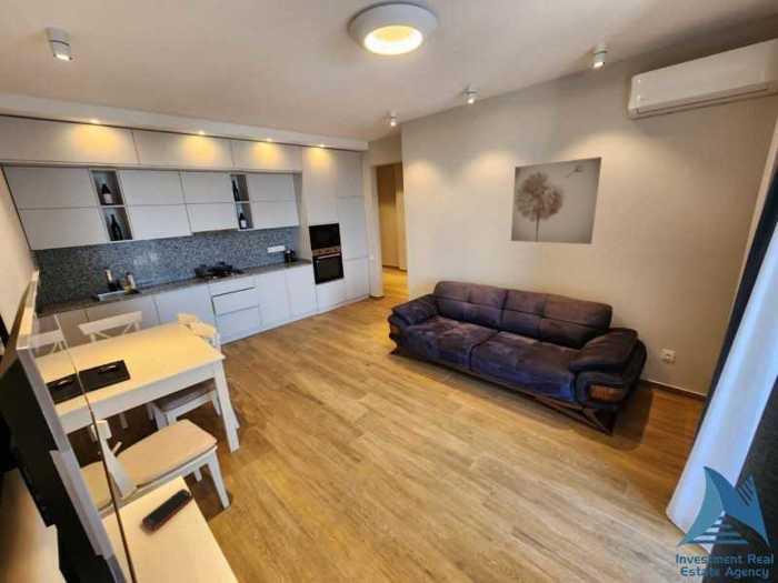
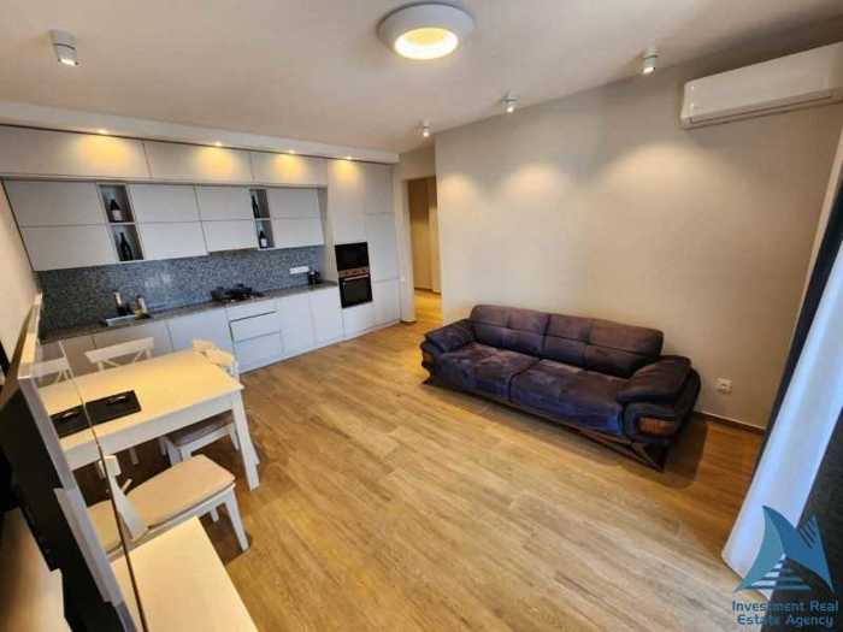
- wall art [510,155,604,245]
- cell phone [141,487,196,531]
